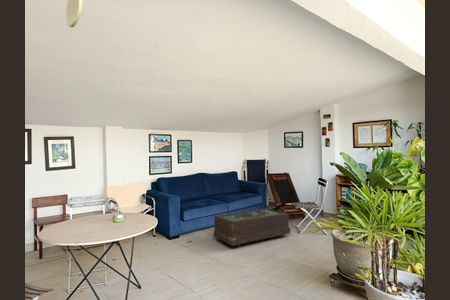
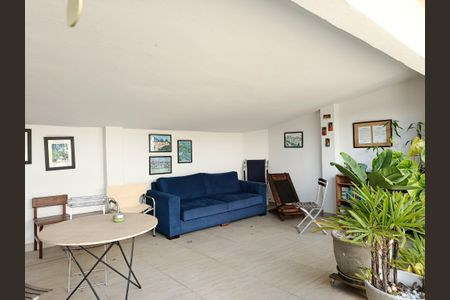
- coffee table [213,207,291,248]
